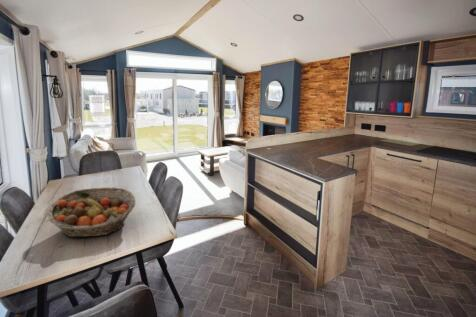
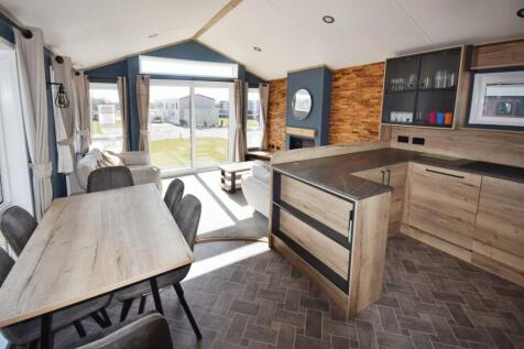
- fruit basket [46,186,136,238]
